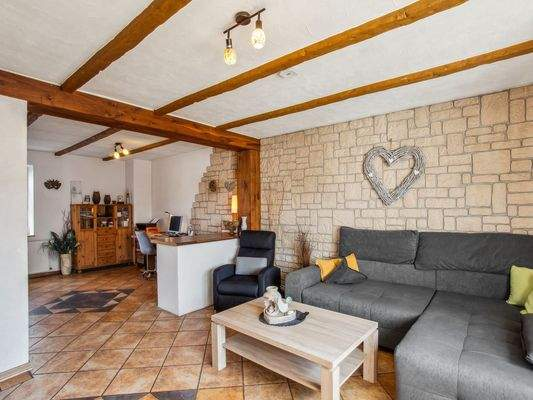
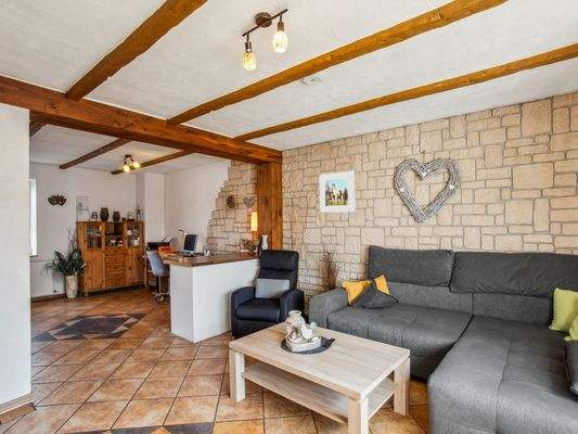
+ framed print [319,170,356,214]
